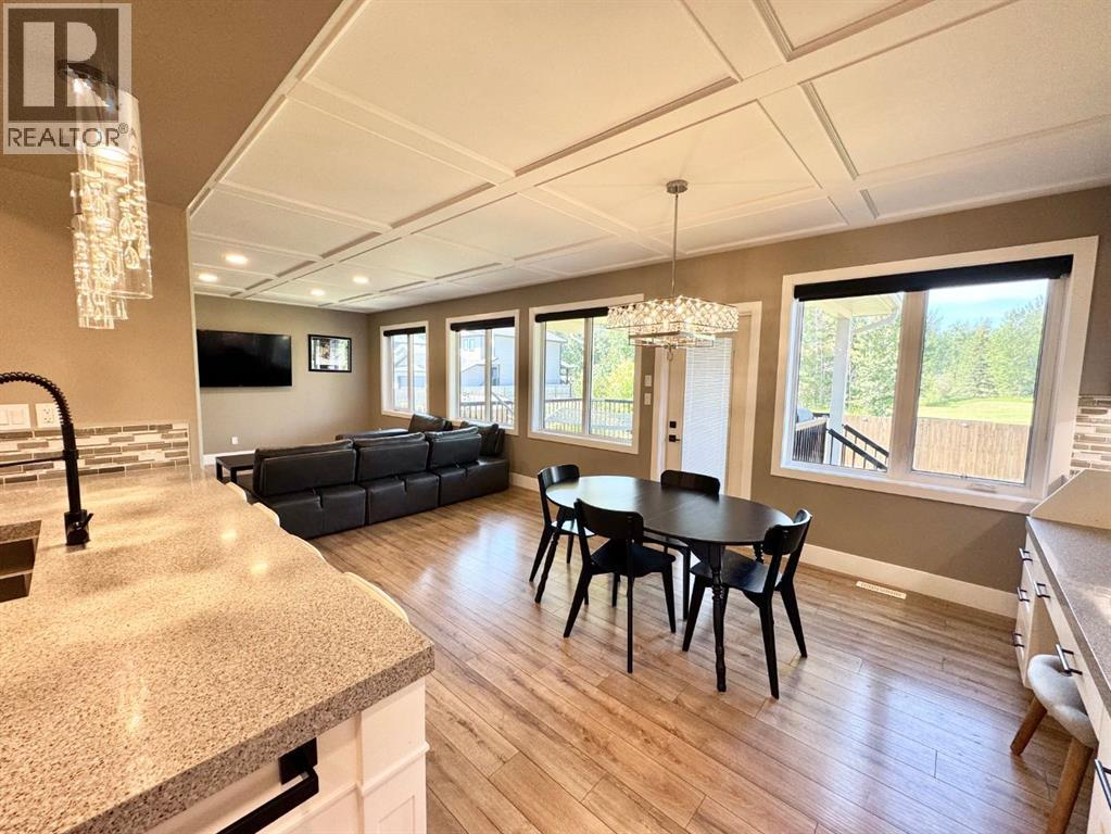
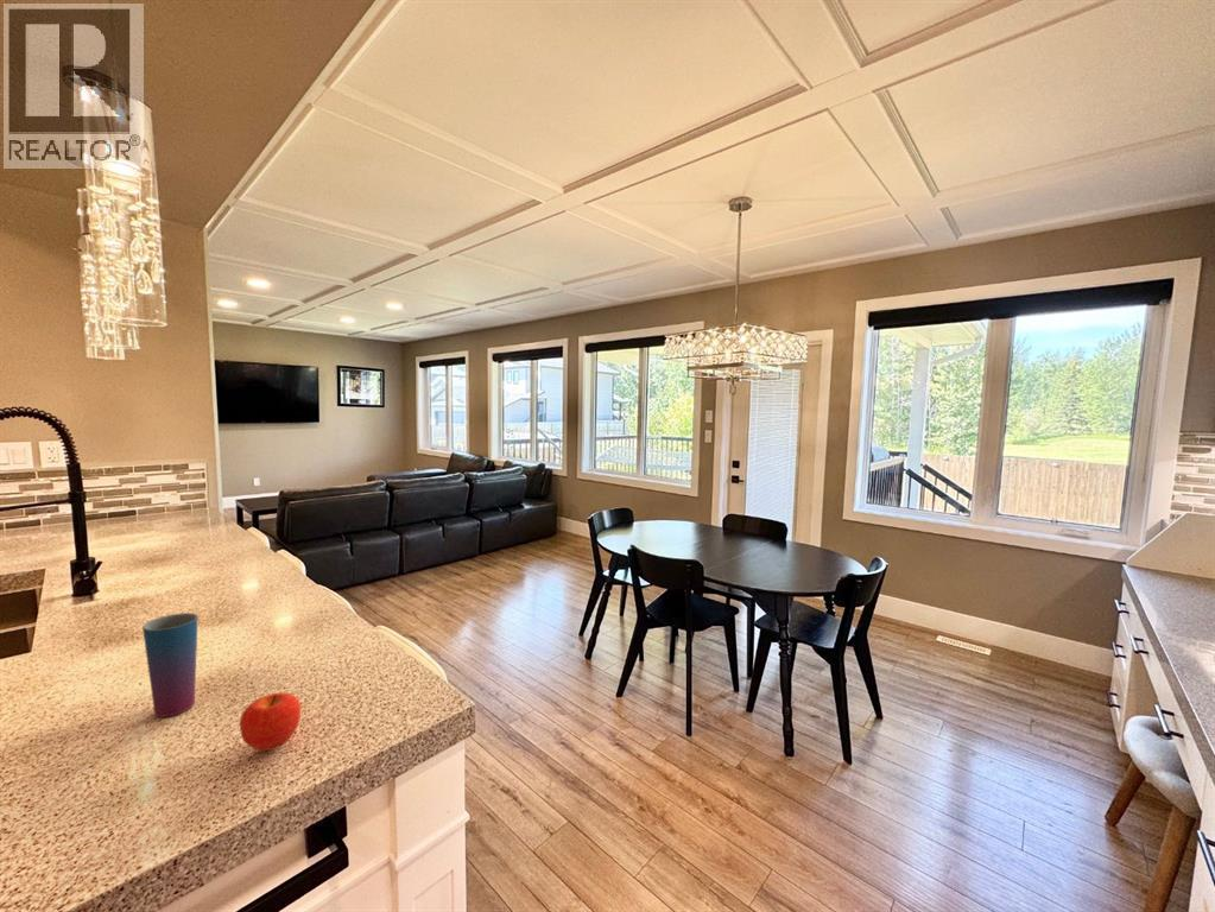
+ cup [141,612,200,718]
+ fruit [239,691,302,752]
